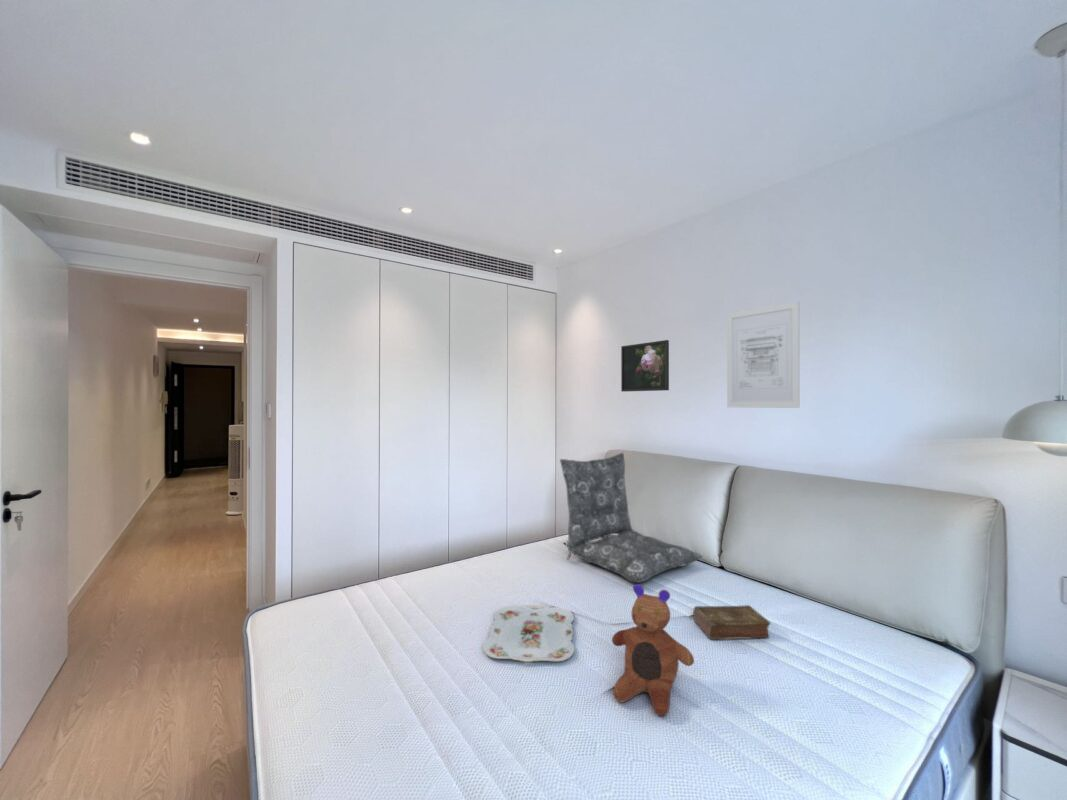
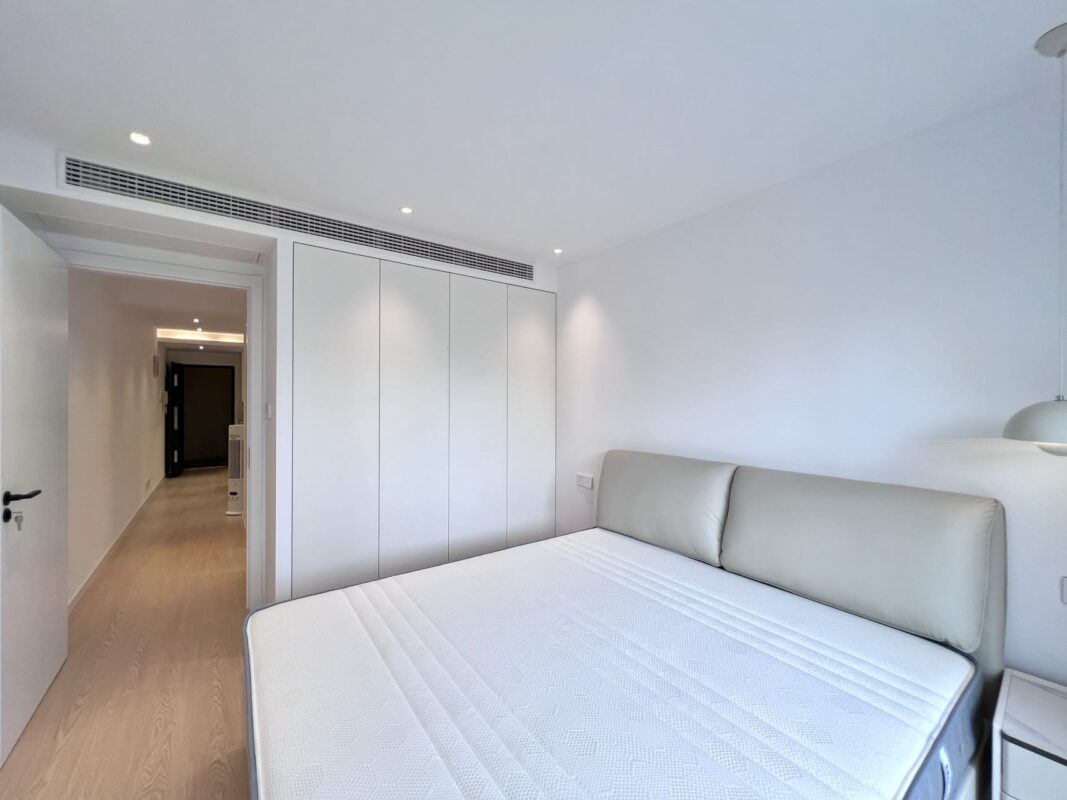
- toy [611,583,695,717]
- book [692,604,772,641]
- wall art [726,301,801,409]
- seat cushion [559,452,704,584]
- serving tray [482,604,575,663]
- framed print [620,339,670,393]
